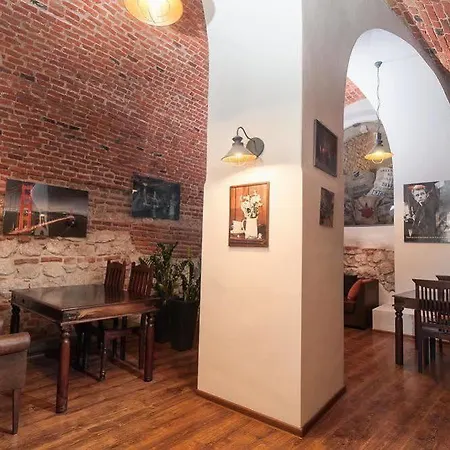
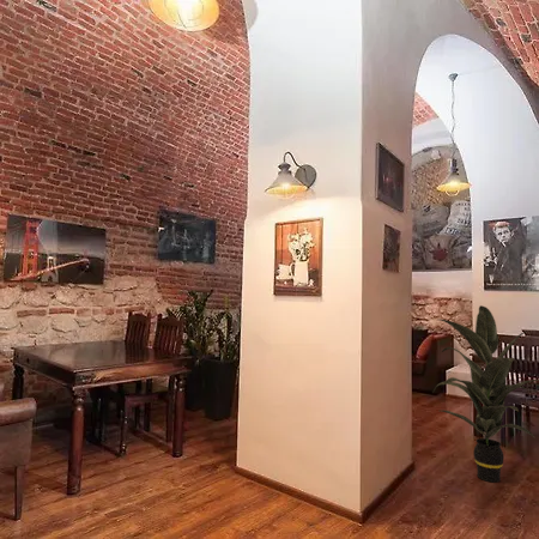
+ indoor plant [431,304,539,483]
